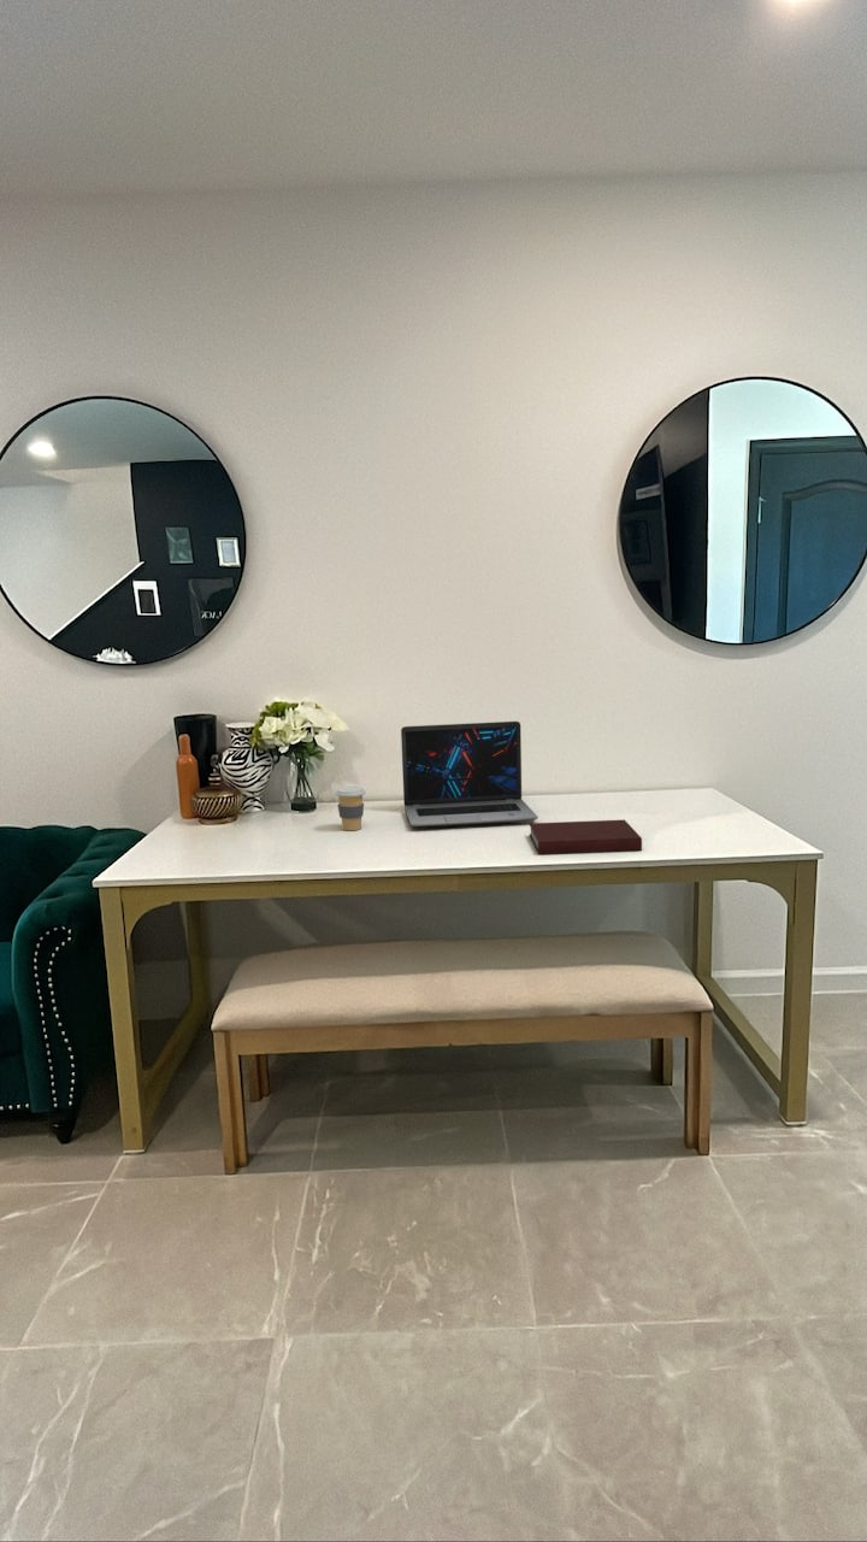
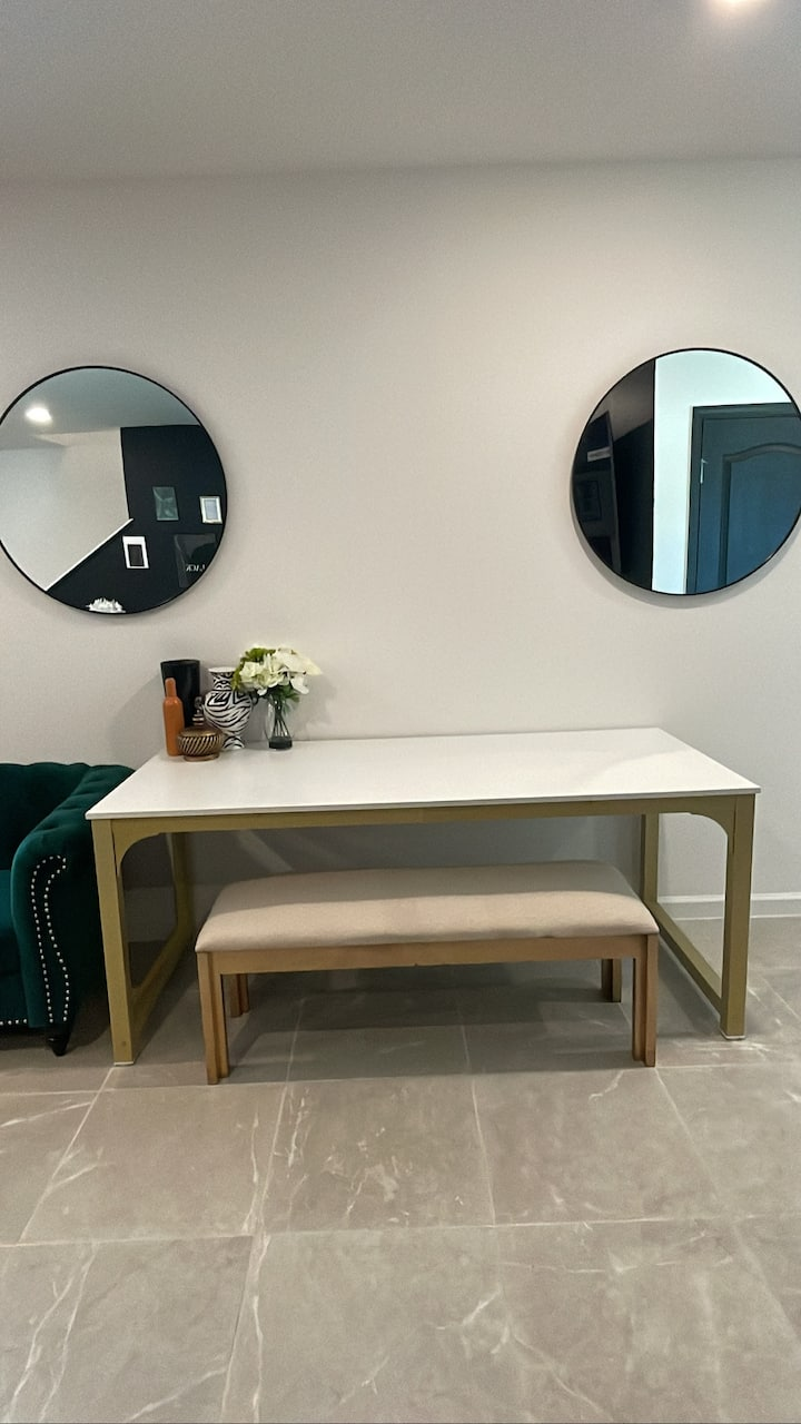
- coffee cup [334,785,366,831]
- laptop [400,720,538,829]
- notebook [529,818,643,855]
